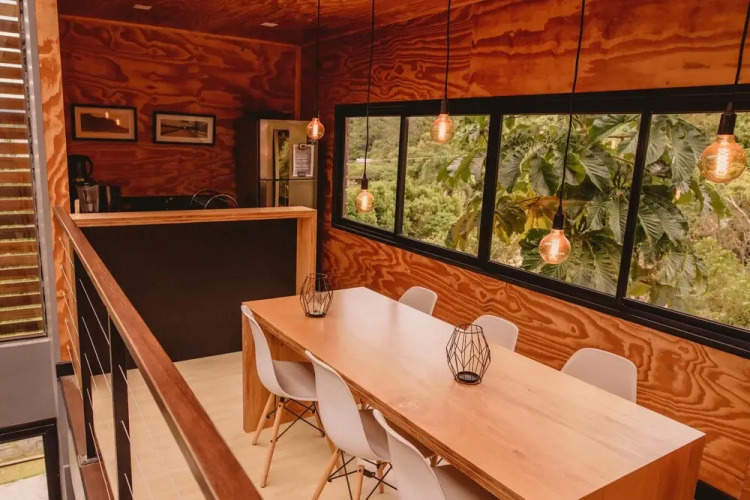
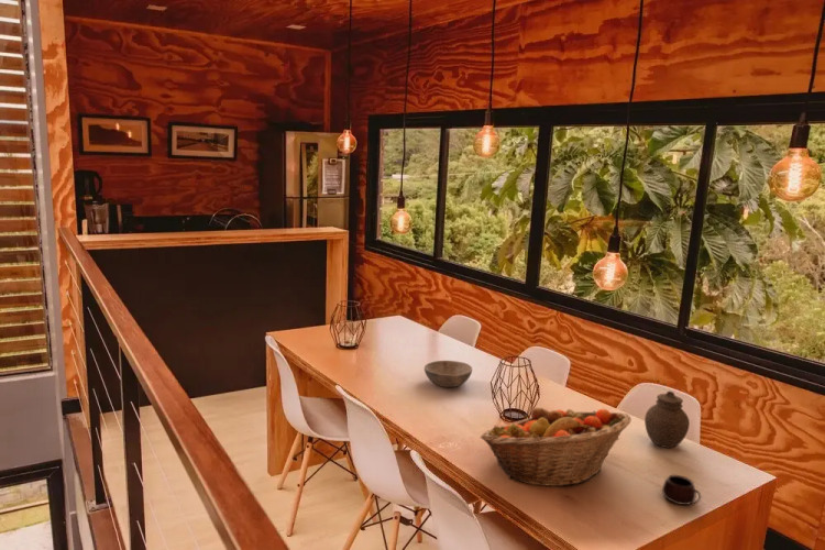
+ mug [661,474,702,506]
+ bowl [424,360,473,388]
+ jar [644,391,691,449]
+ fruit basket [480,407,632,487]
